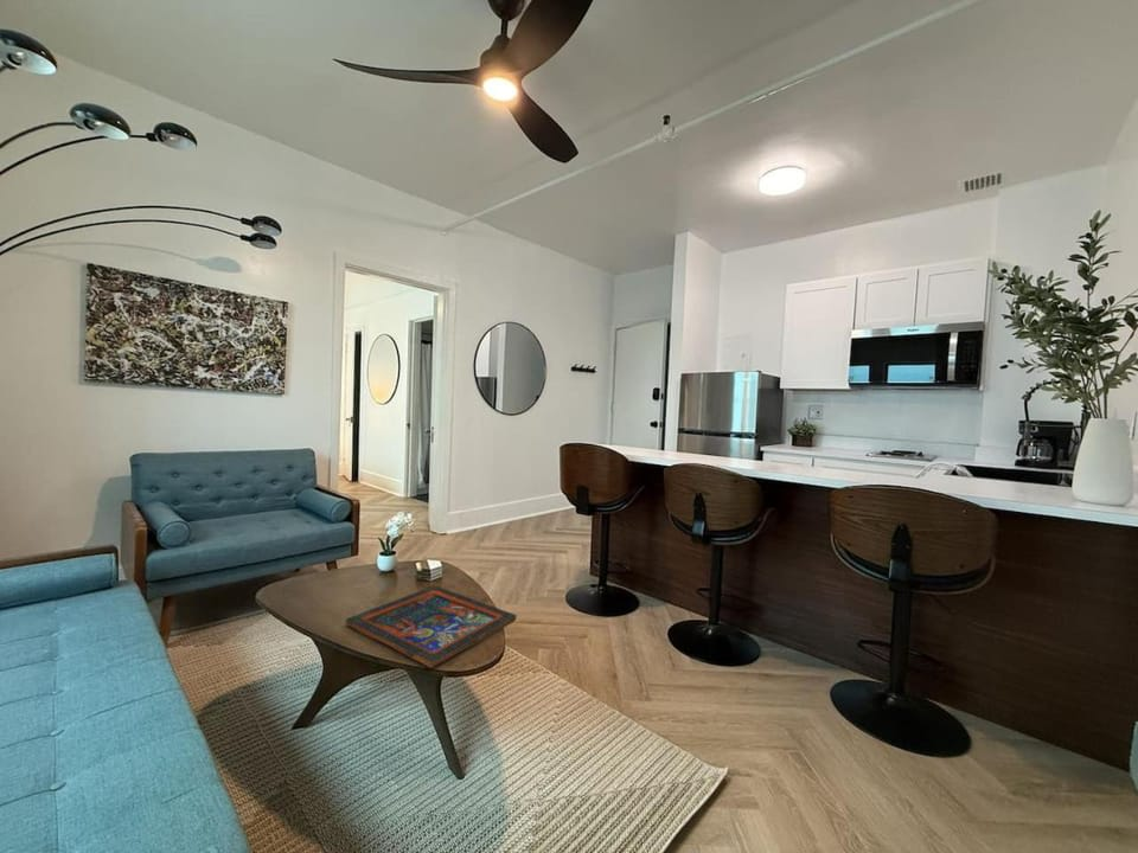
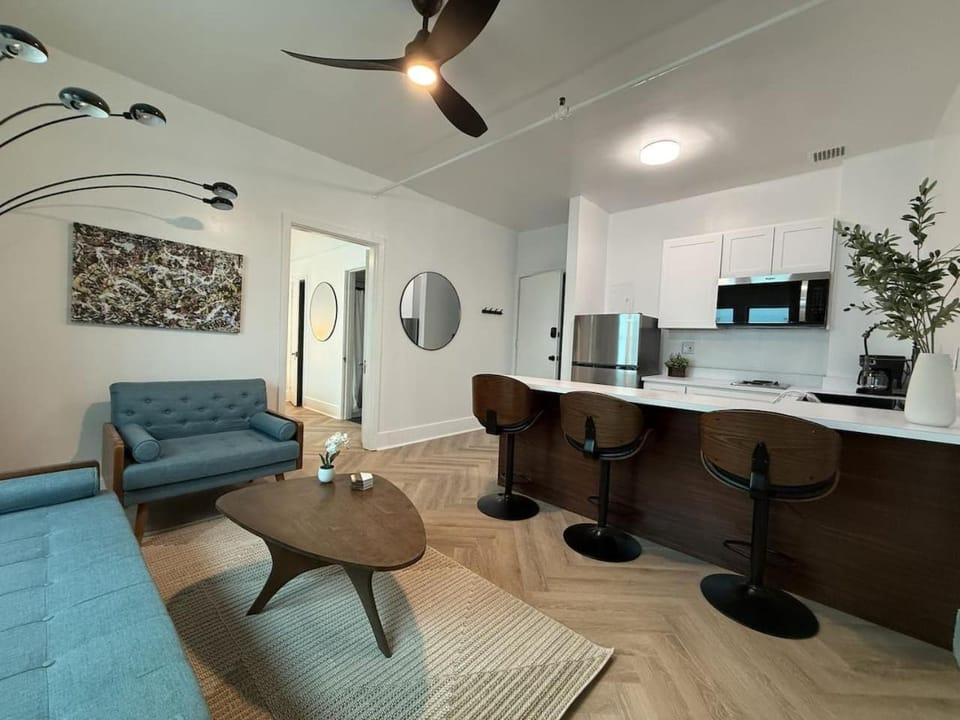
- religious icon [345,585,518,669]
